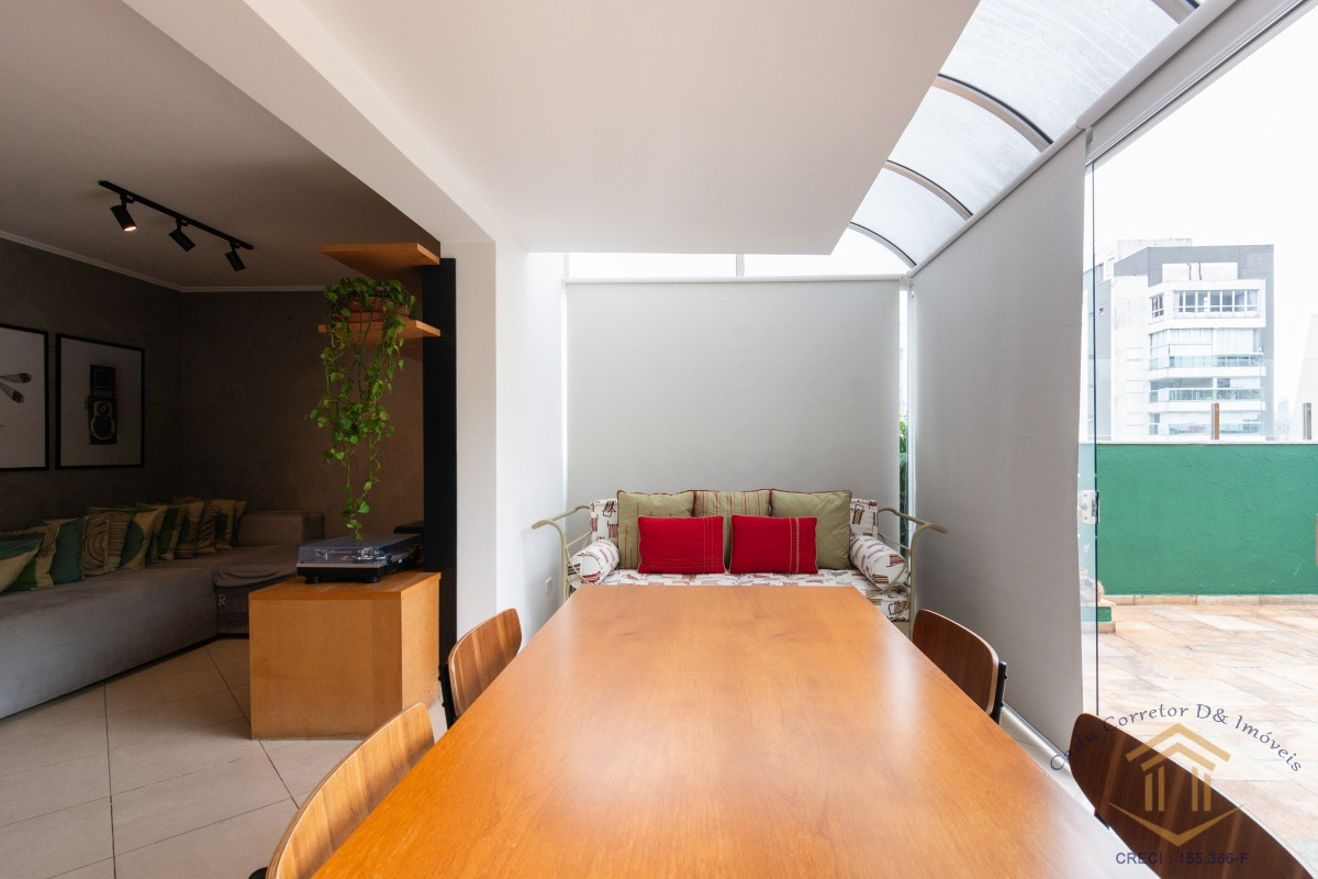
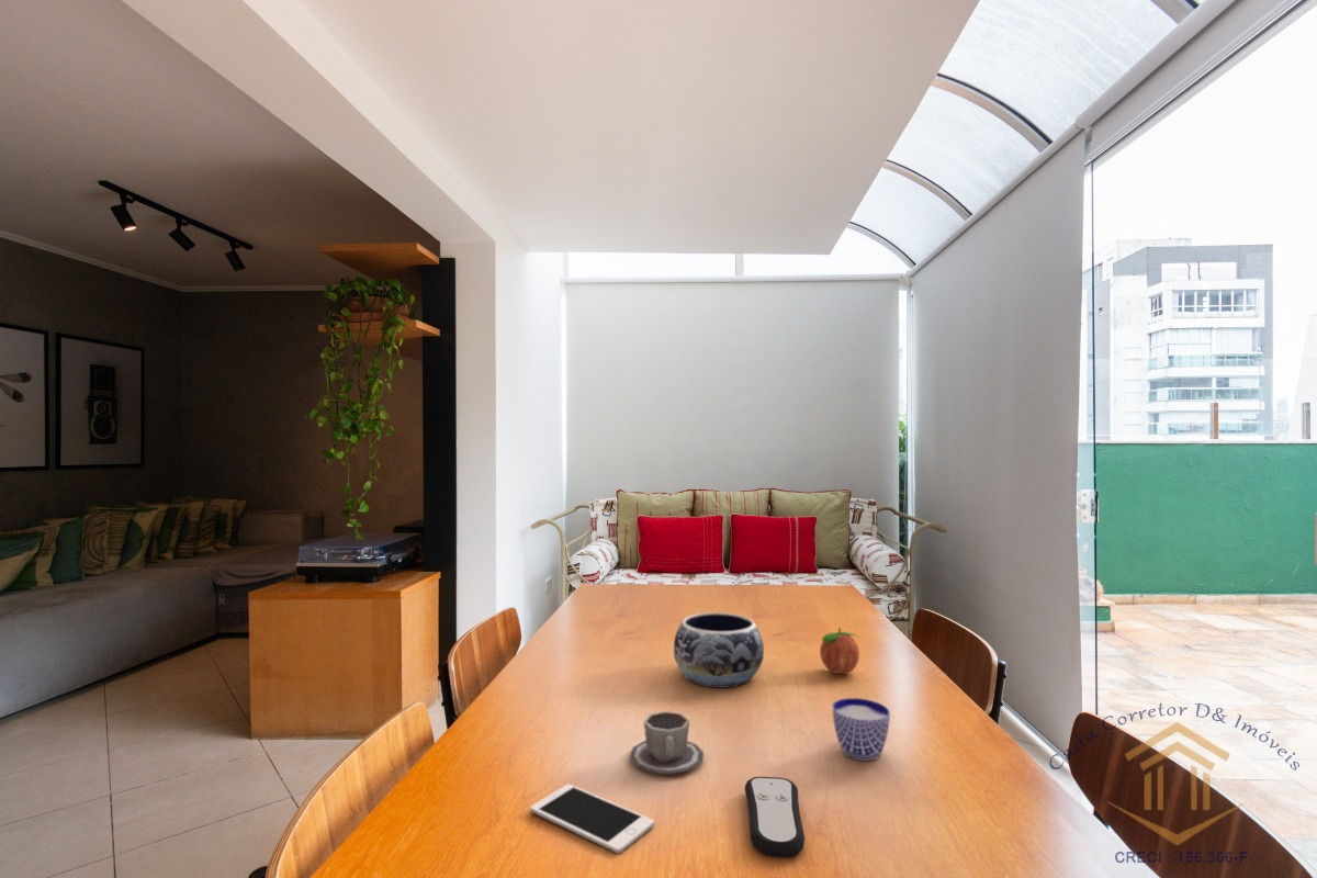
+ cup [629,710,705,776]
+ decorative bowl [673,611,765,689]
+ cup [832,697,891,762]
+ remote control [744,776,806,858]
+ cell phone [529,784,655,855]
+ fruit [819,627,862,675]
